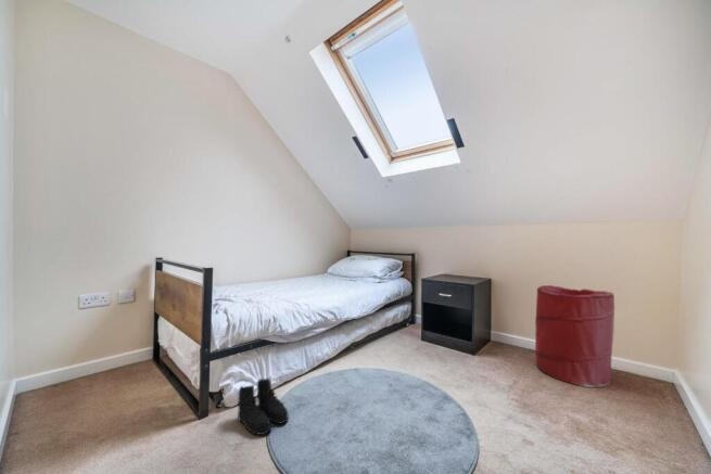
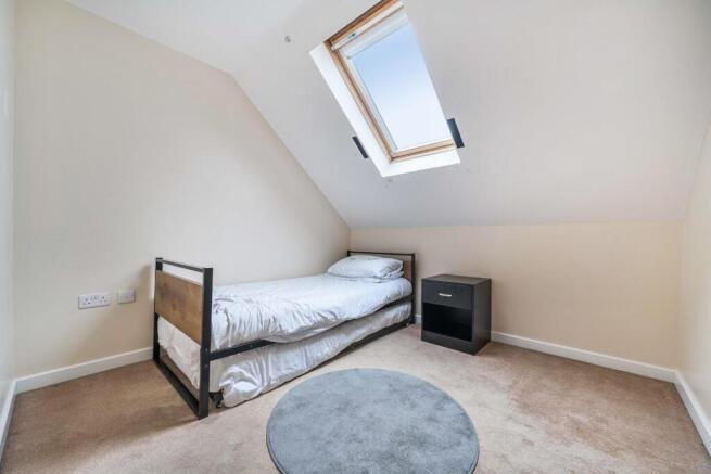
- boots [237,376,290,436]
- laundry hamper [534,284,615,388]
